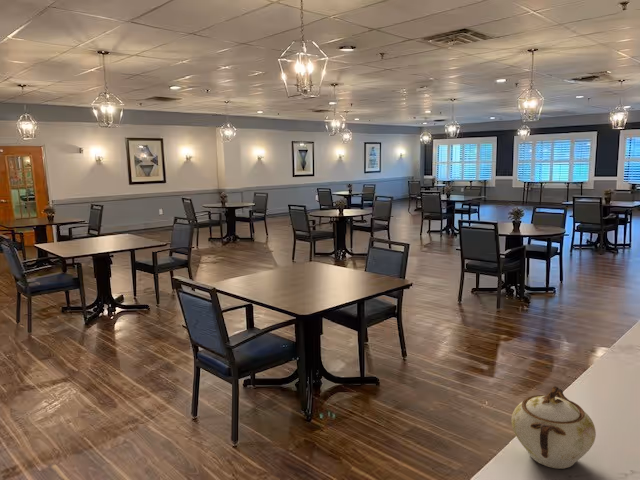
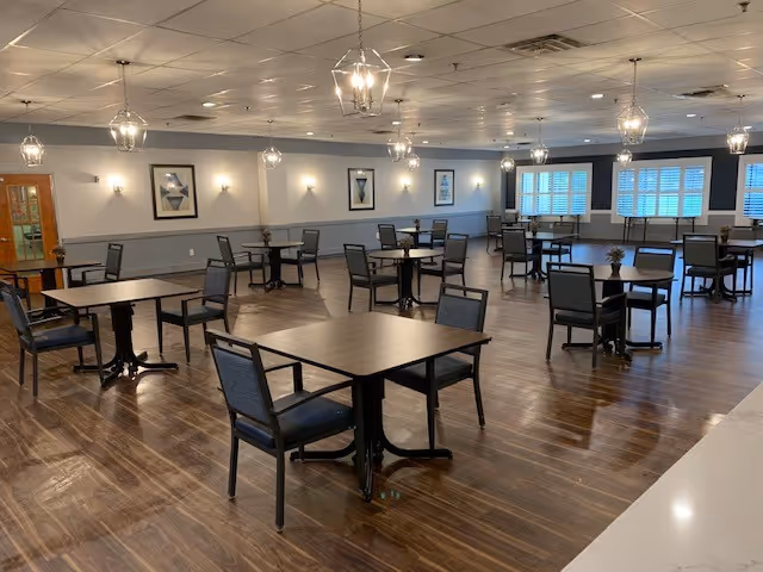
- sugar bowl [511,385,597,470]
